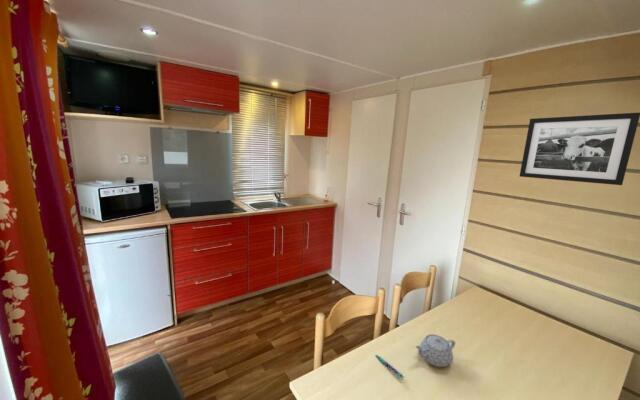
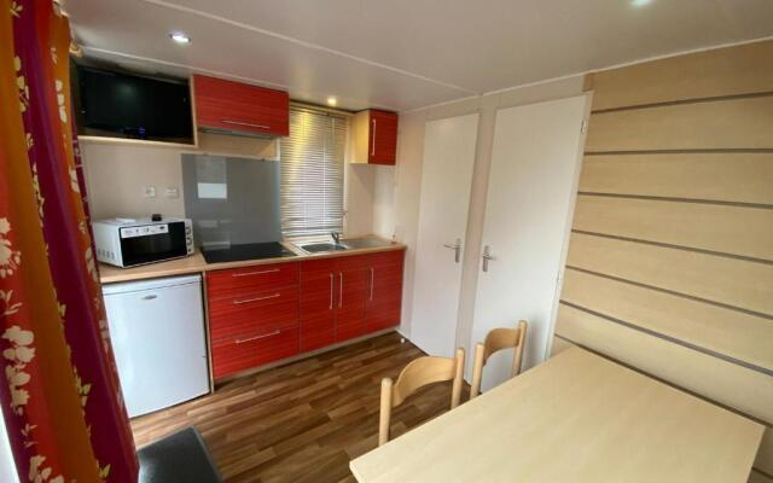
- pen [375,354,405,380]
- picture frame [519,111,640,186]
- teapot [414,333,456,368]
